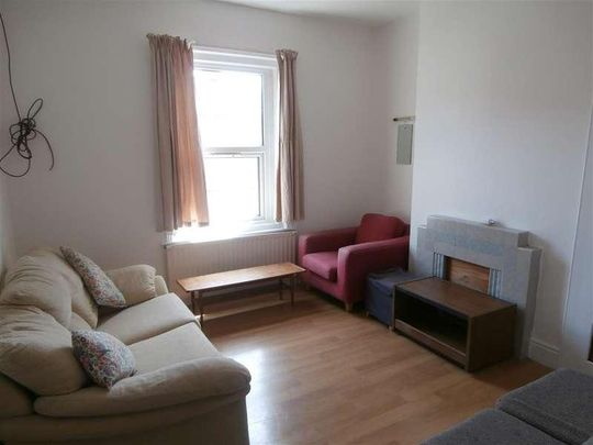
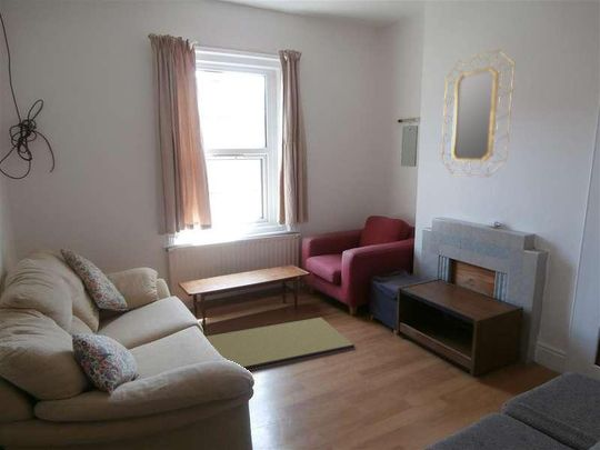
+ home mirror [440,49,516,178]
+ tatami mat [204,316,356,372]
